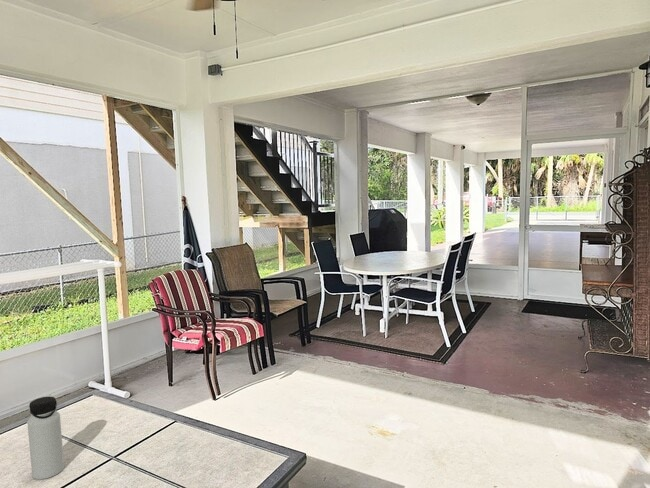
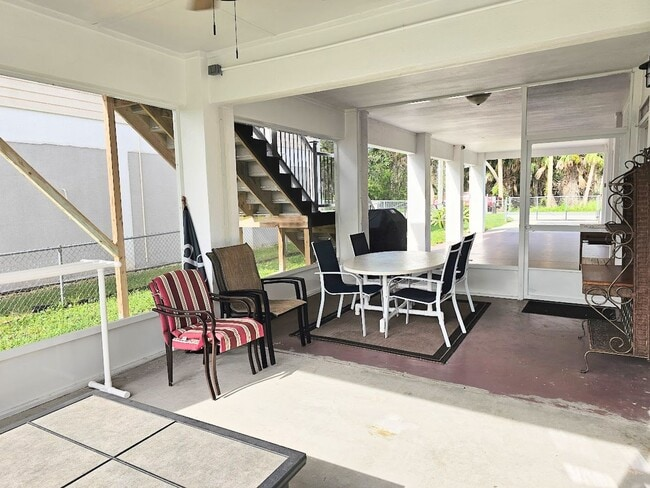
- water bottle [26,396,65,480]
